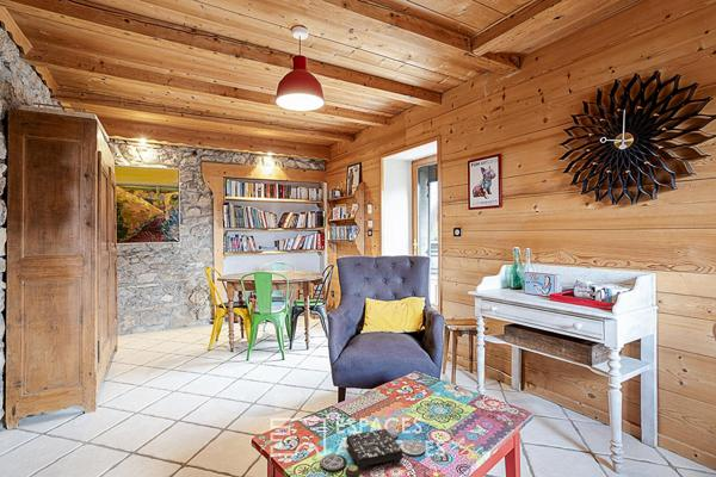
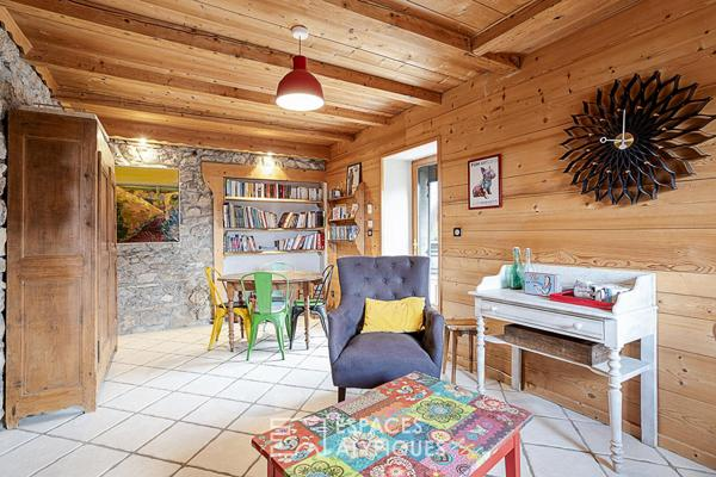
- board game [319,427,426,477]
